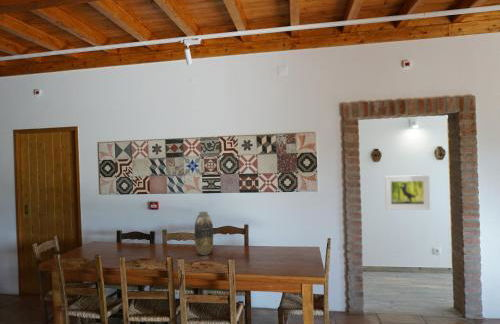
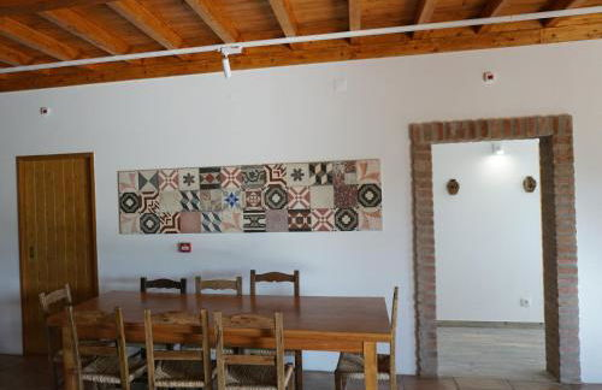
- vase [194,211,214,256]
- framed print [384,174,431,210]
